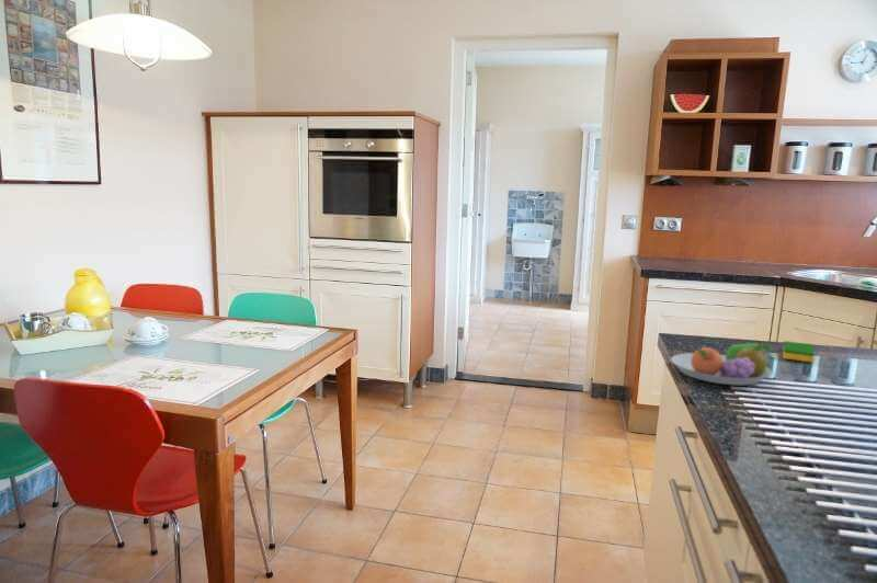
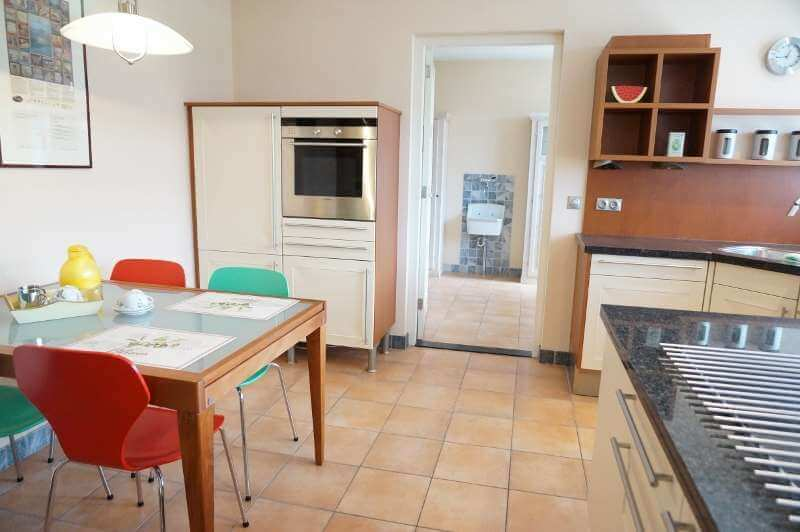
- fruit bowl [670,342,773,387]
- dish sponge [782,340,816,364]
